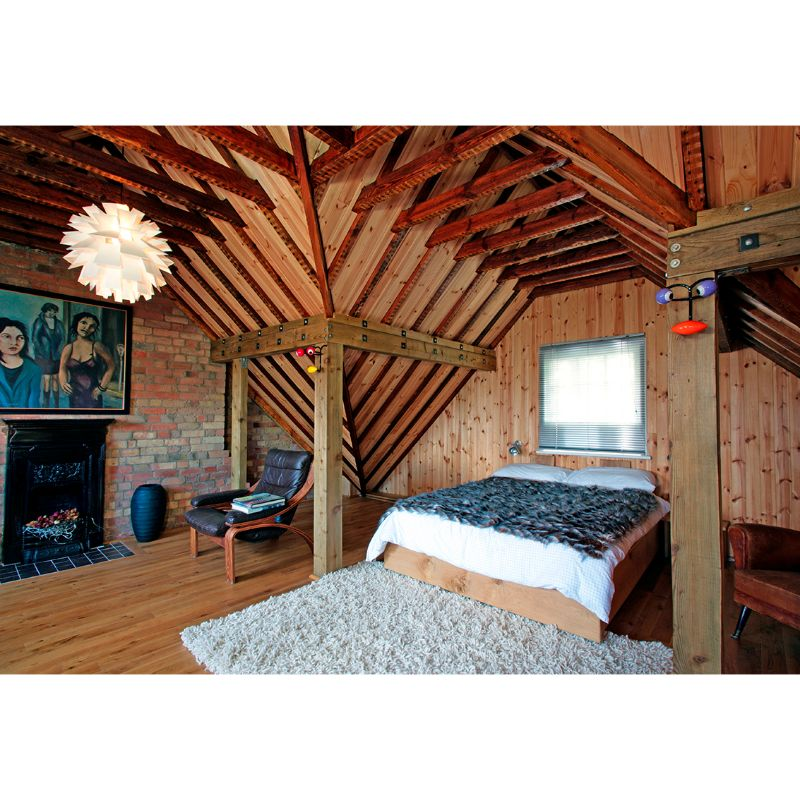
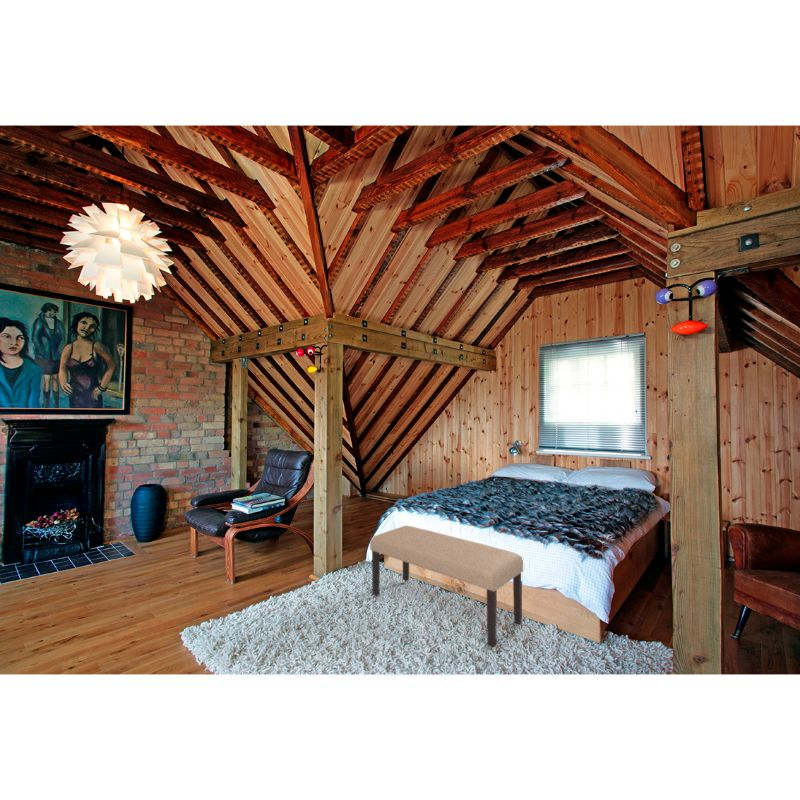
+ bench [369,525,524,648]
